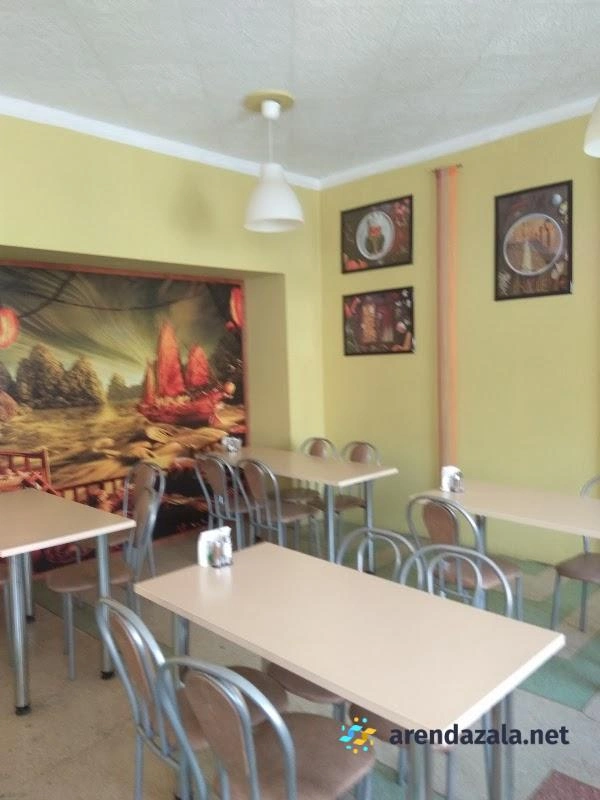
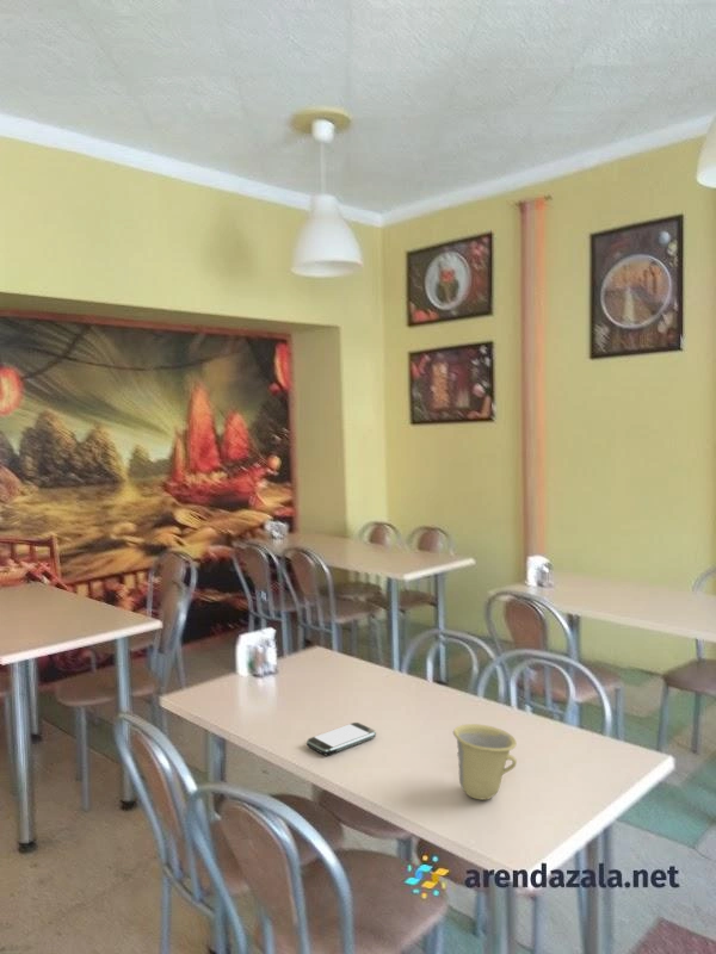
+ smartphone [305,721,377,756]
+ cup [452,723,518,801]
